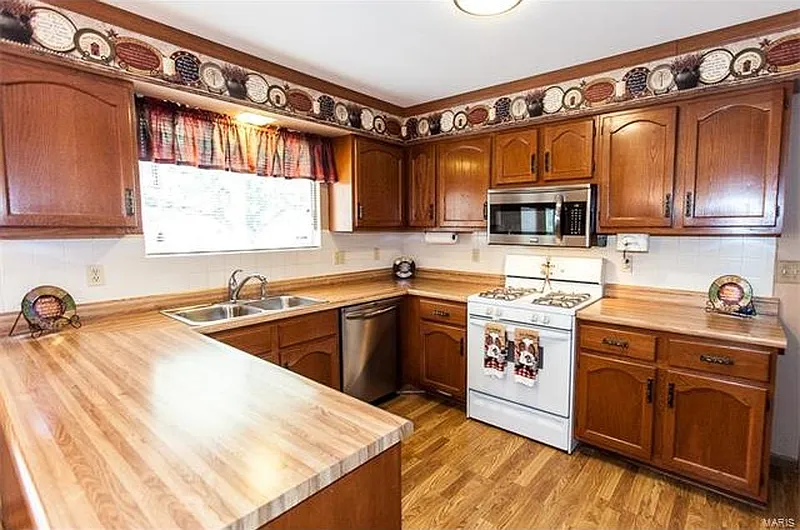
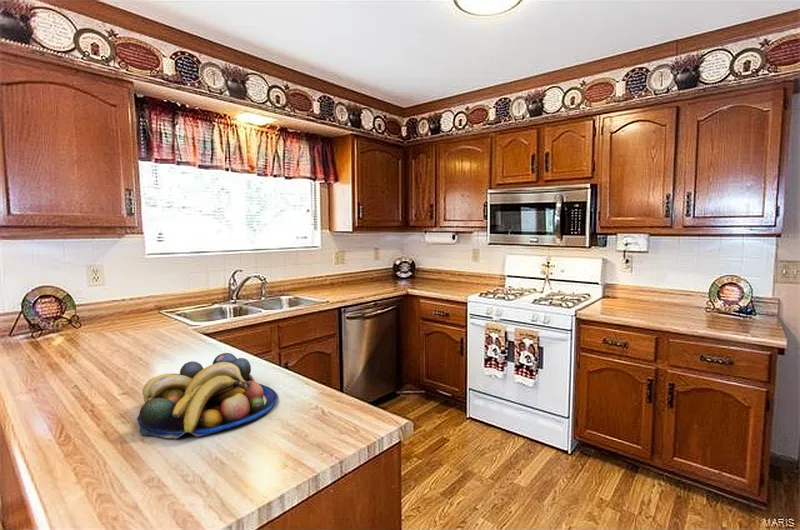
+ fruit bowl [136,352,279,440]
